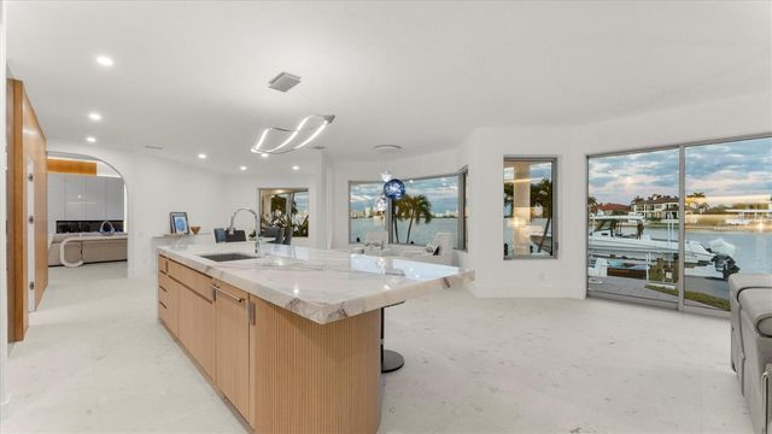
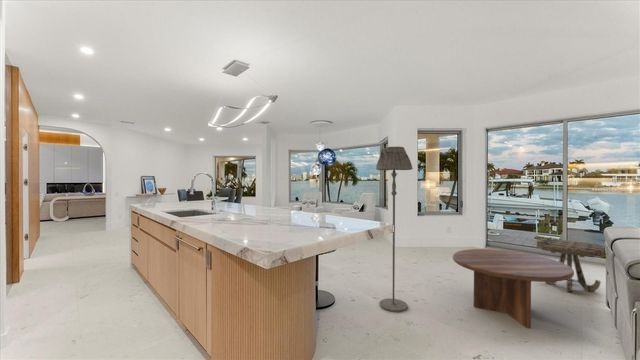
+ side table [536,237,607,293]
+ floor lamp [375,146,414,313]
+ coffee table [452,248,575,329]
